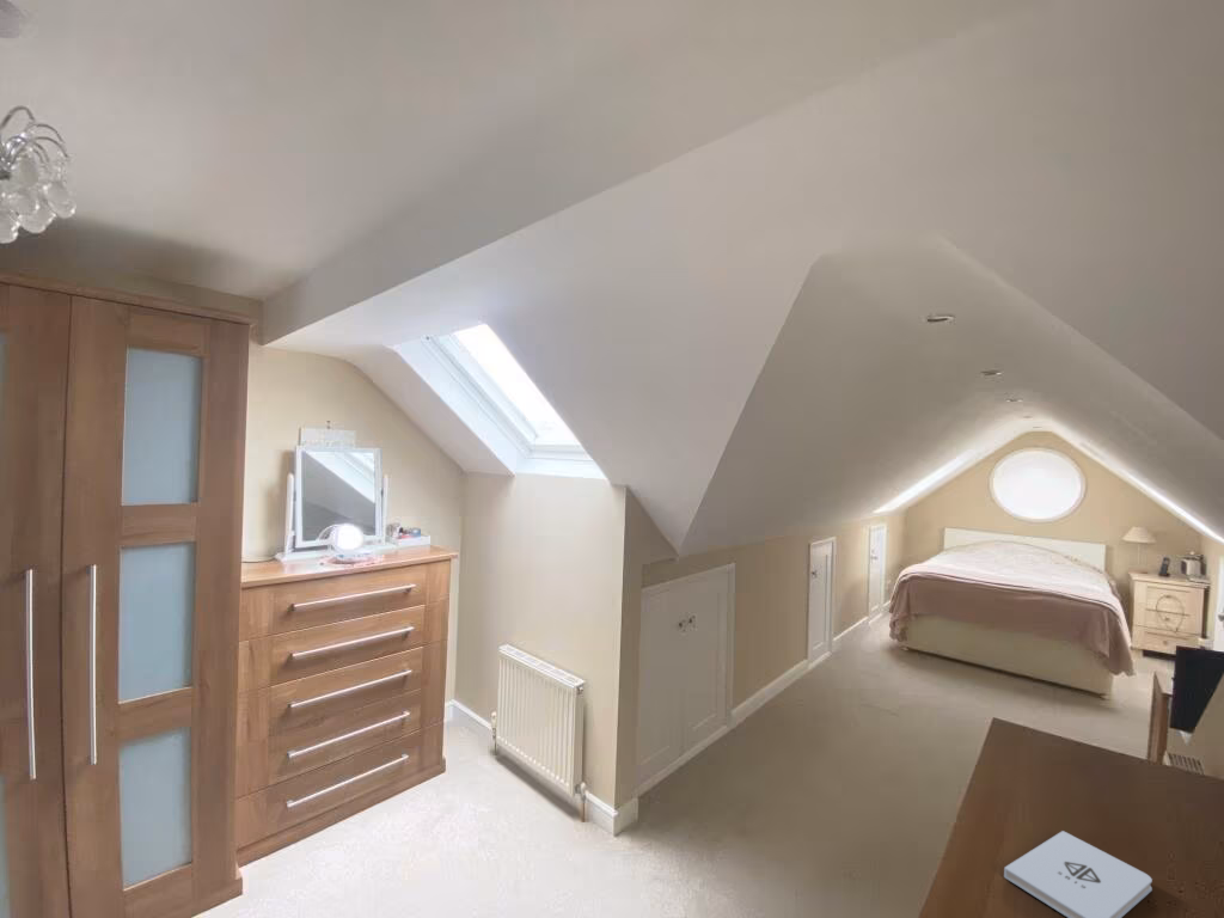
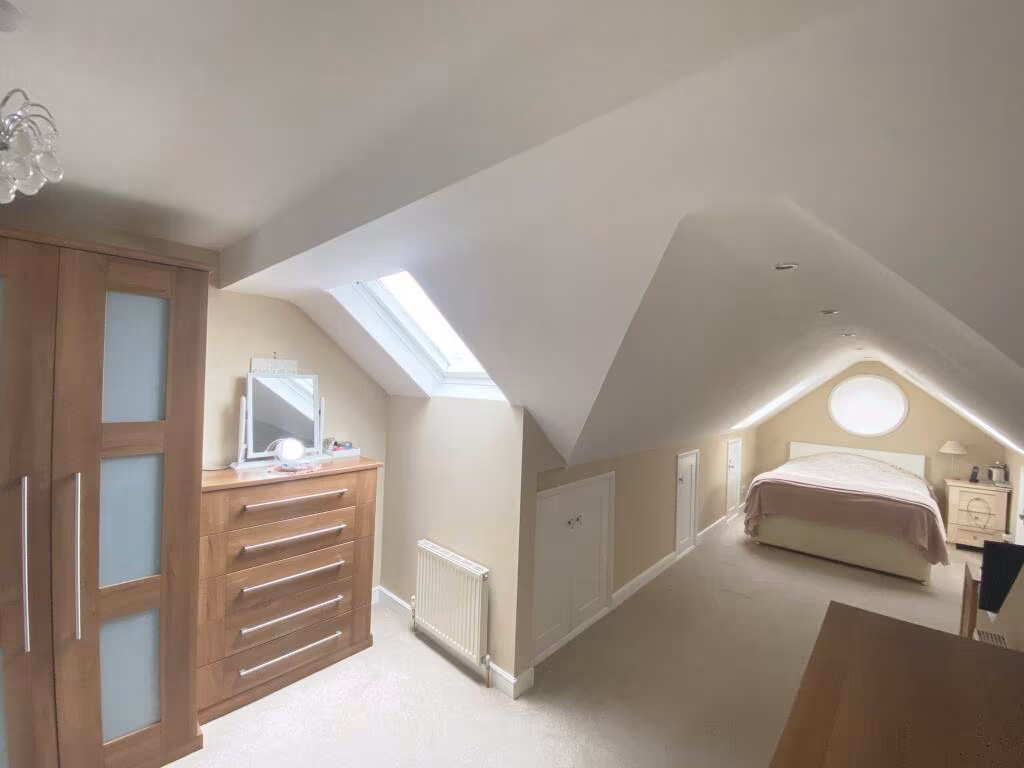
- notepad [1003,830,1153,918]
